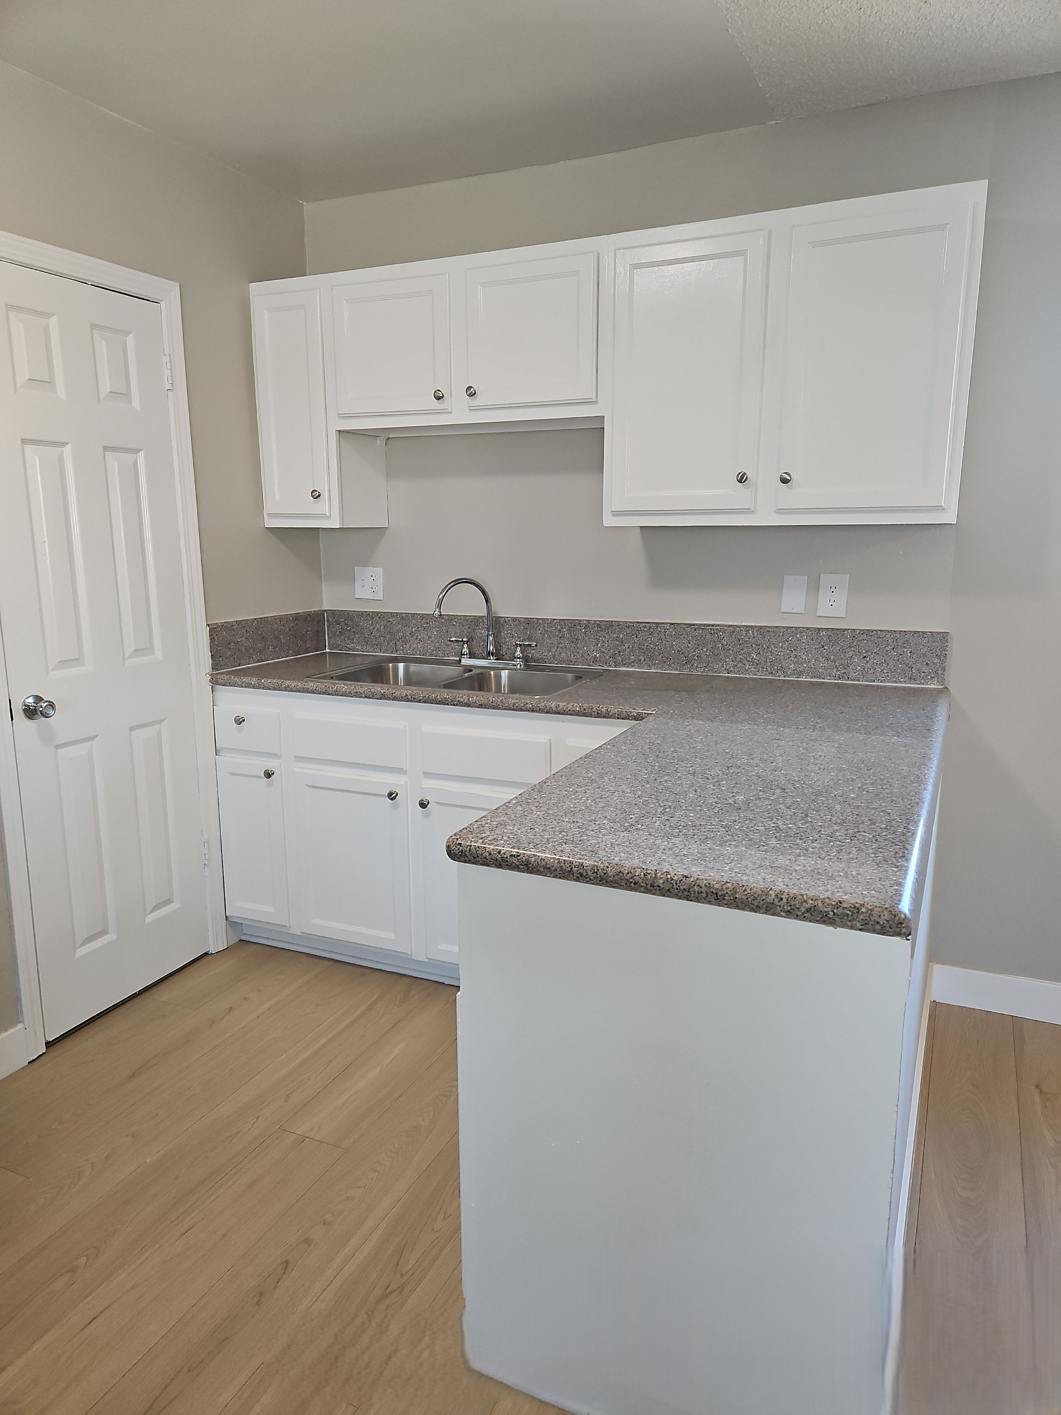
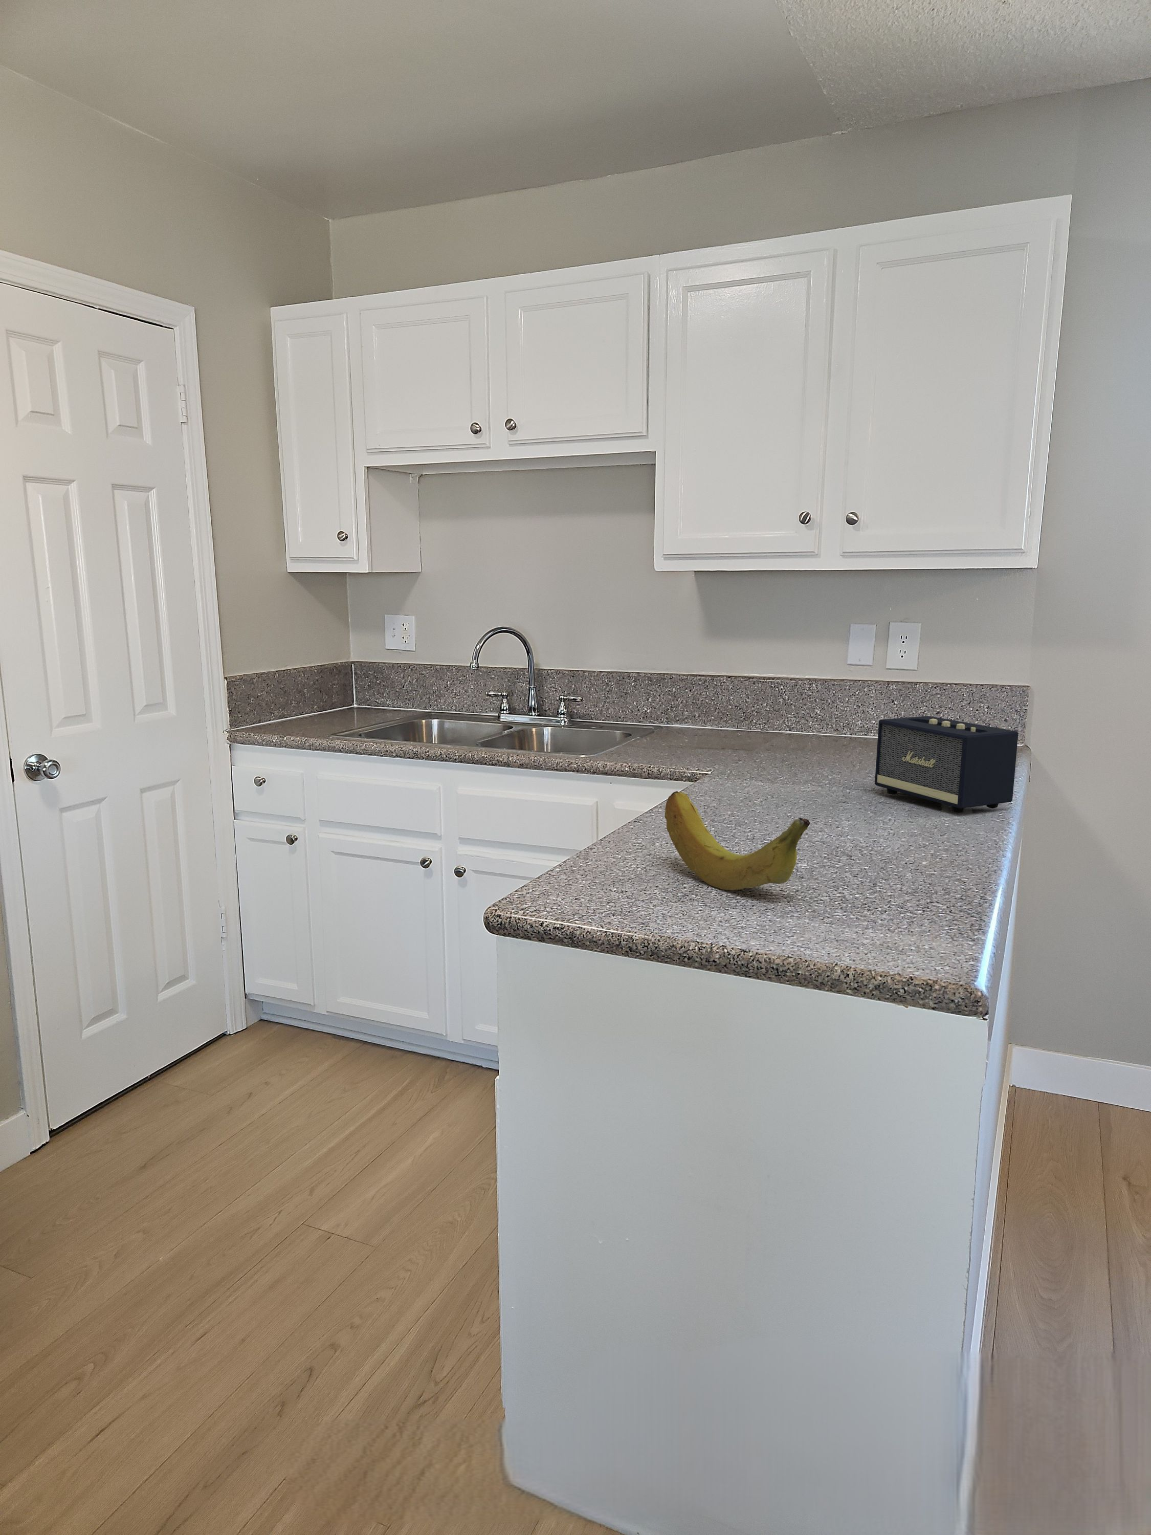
+ fruit [664,790,811,891]
+ speaker [874,716,1018,813]
